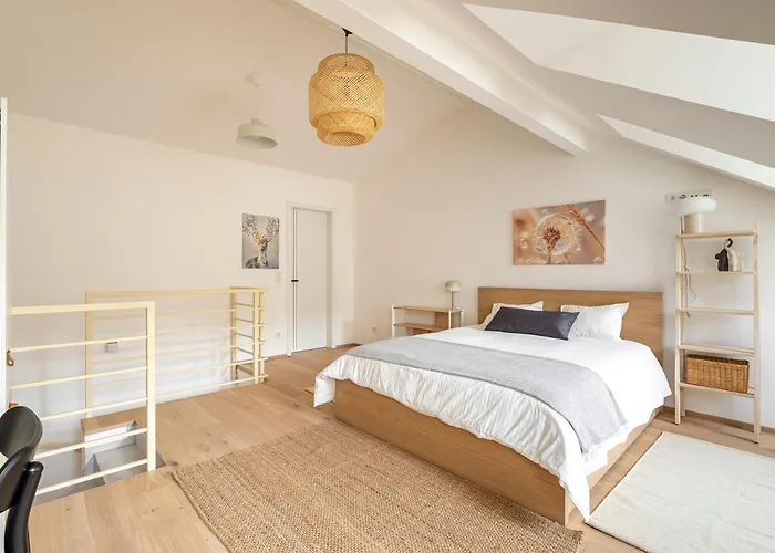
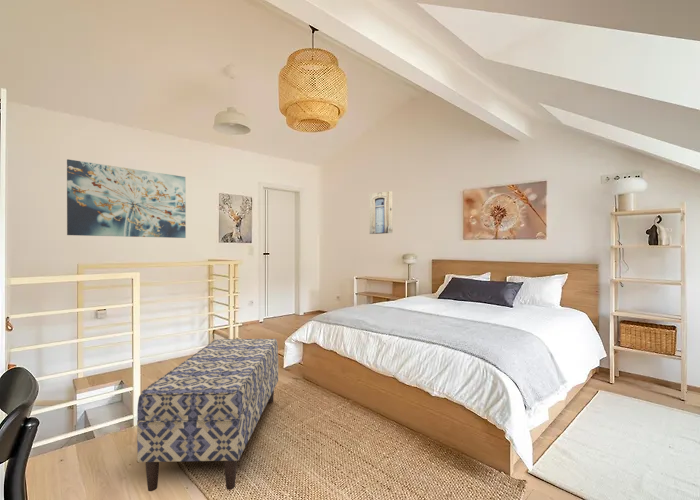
+ bench [136,338,279,492]
+ wall art [368,190,393,235]
+ wall art [66,158,187,239]
